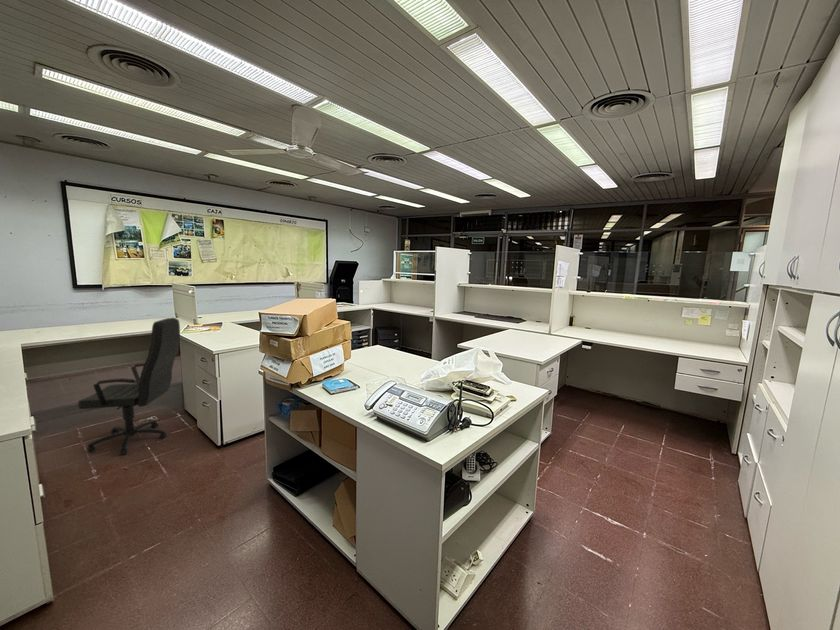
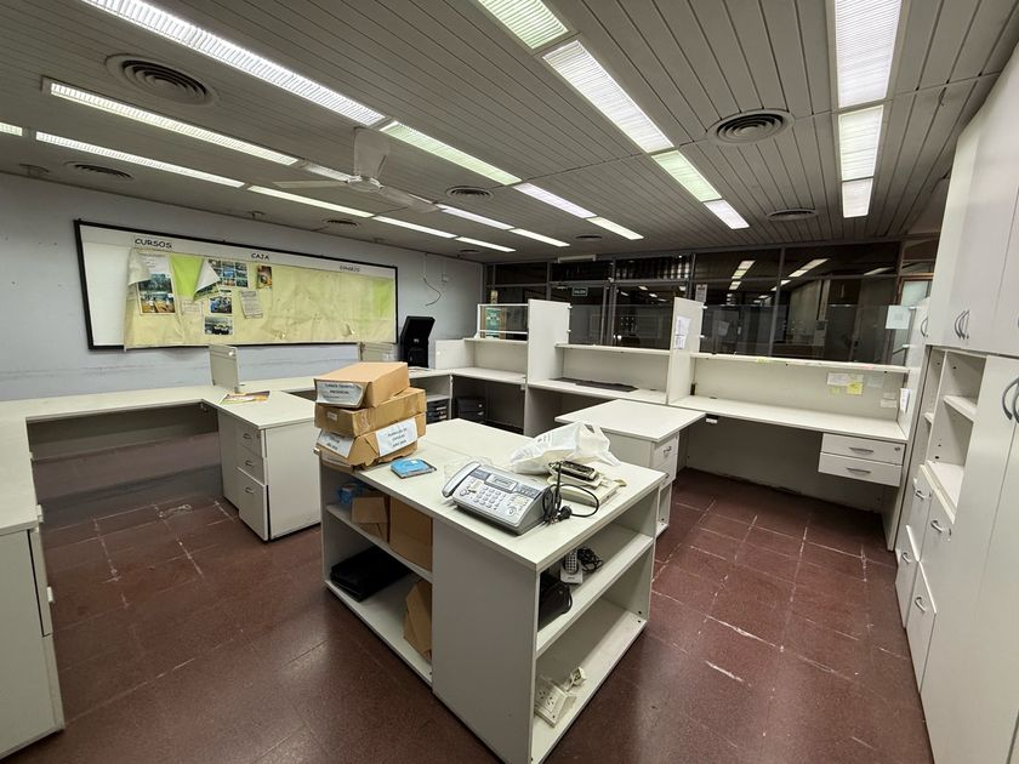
- office chair [77,317,181,456]
